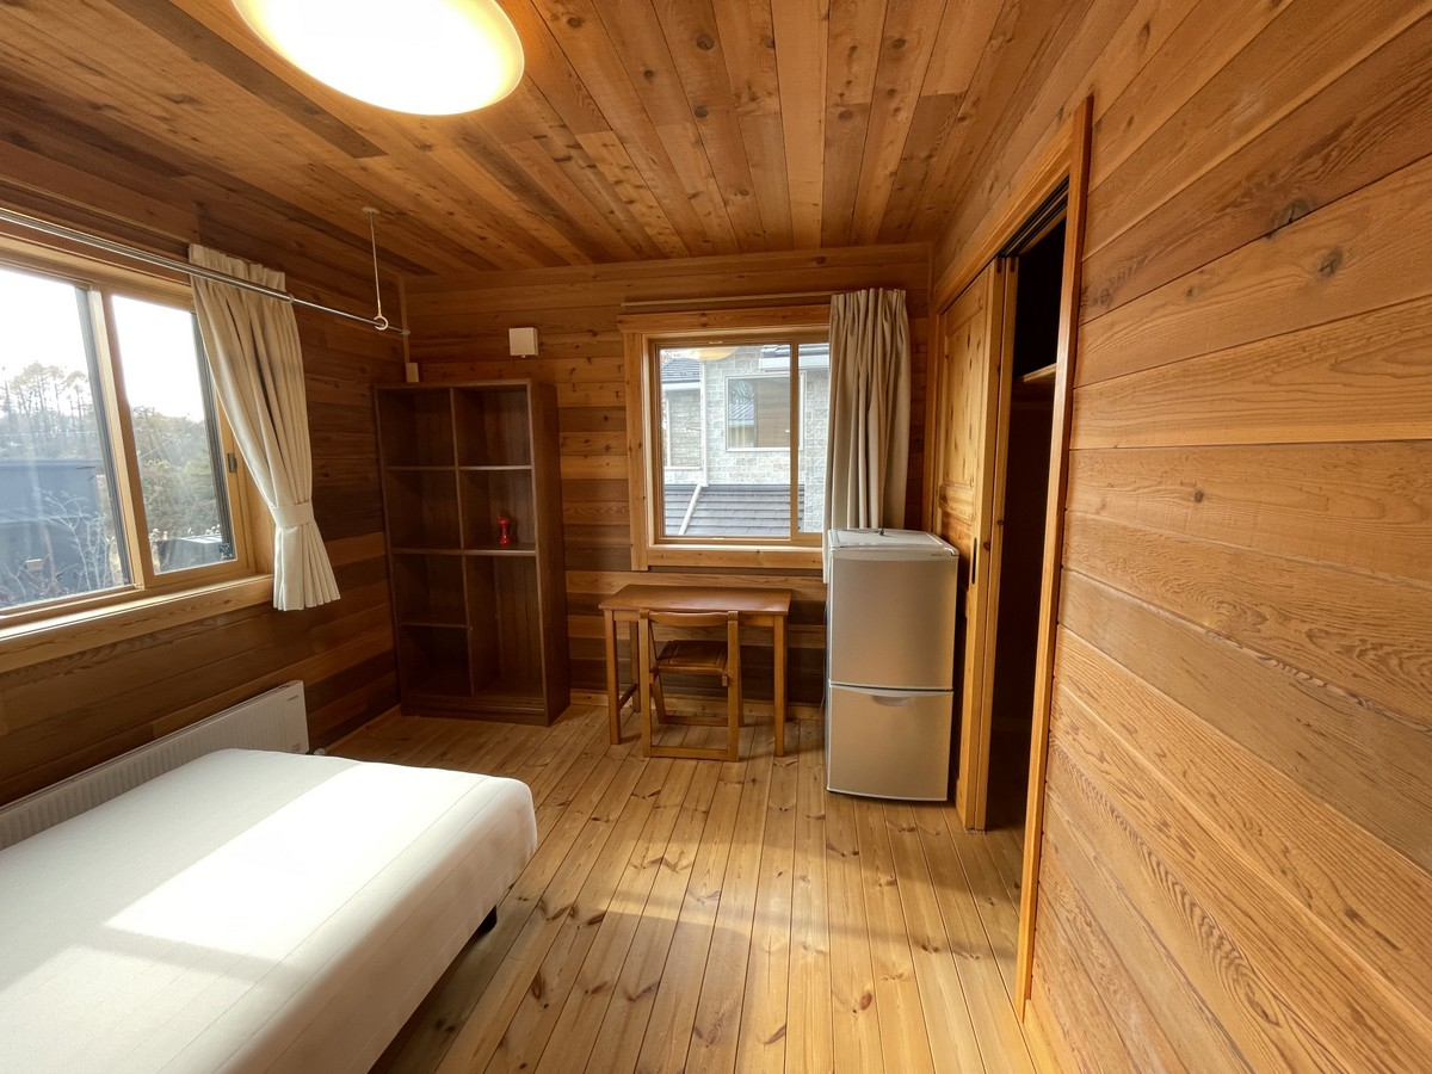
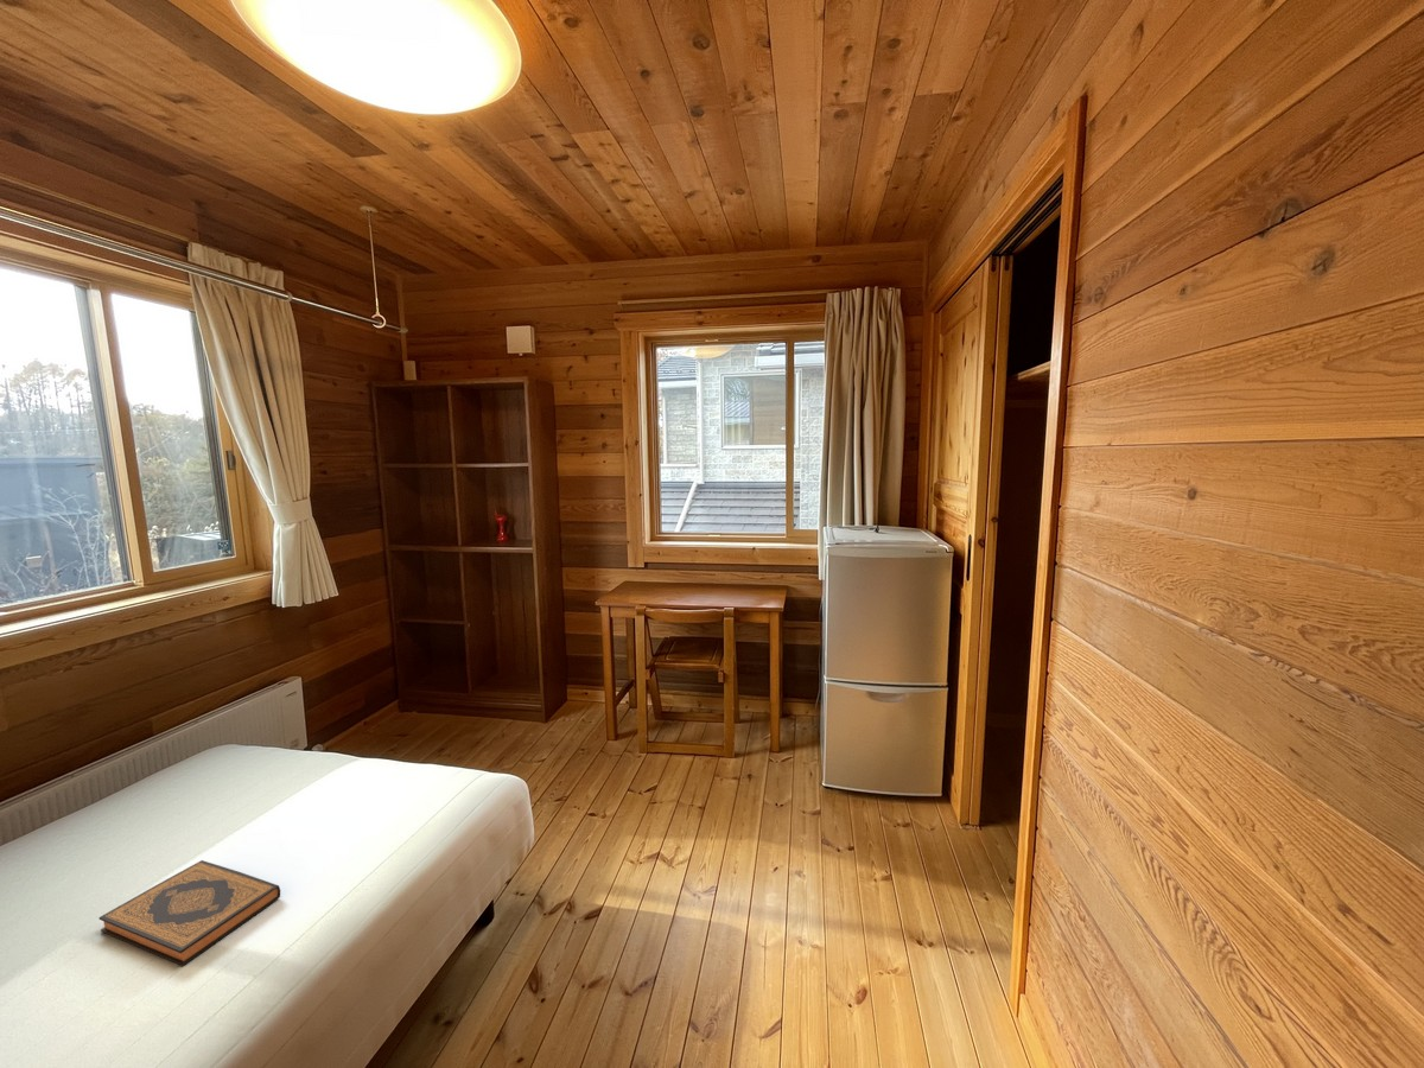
+ hardback book [97,859,281,967]
